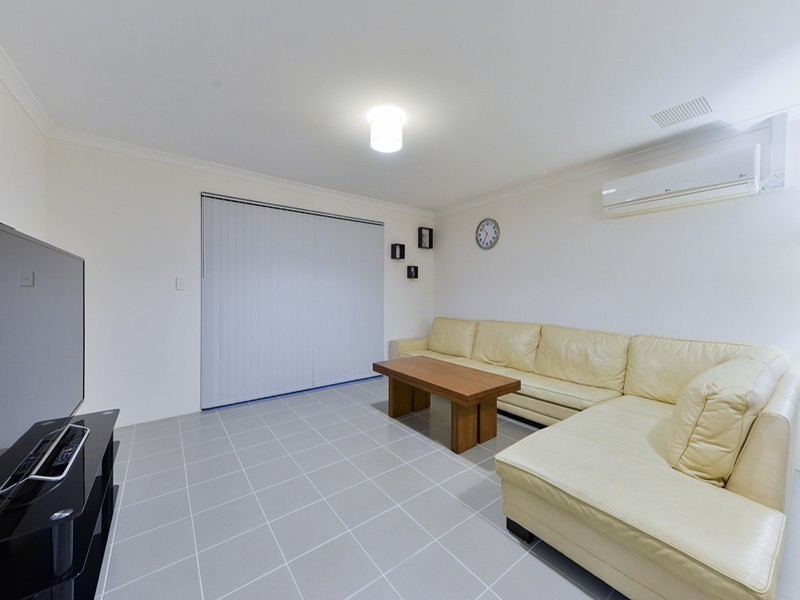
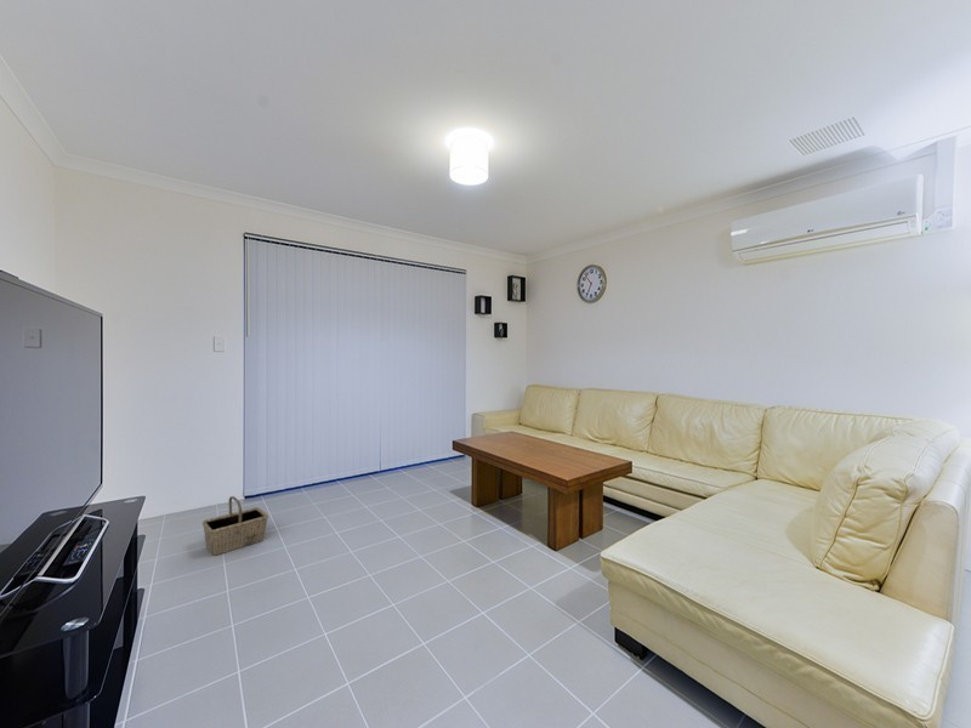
+ basket [201,495,269,557]
